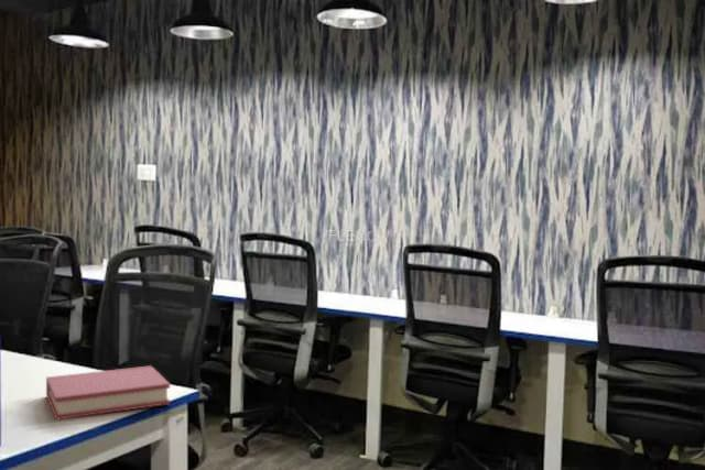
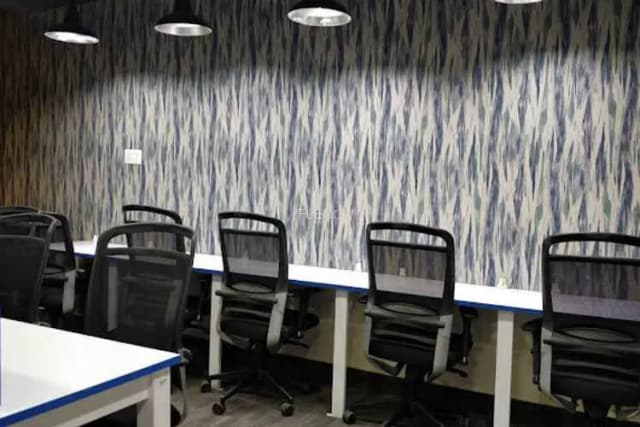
- hardback book [45,364,171,422]
